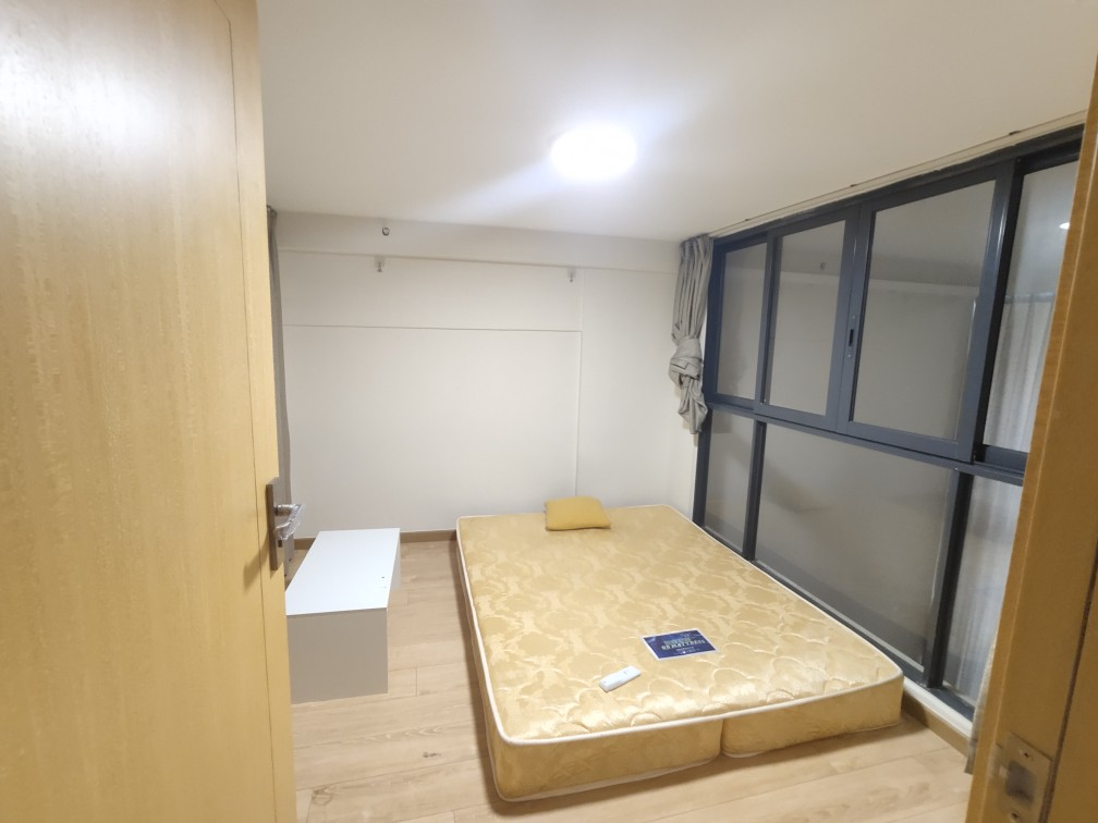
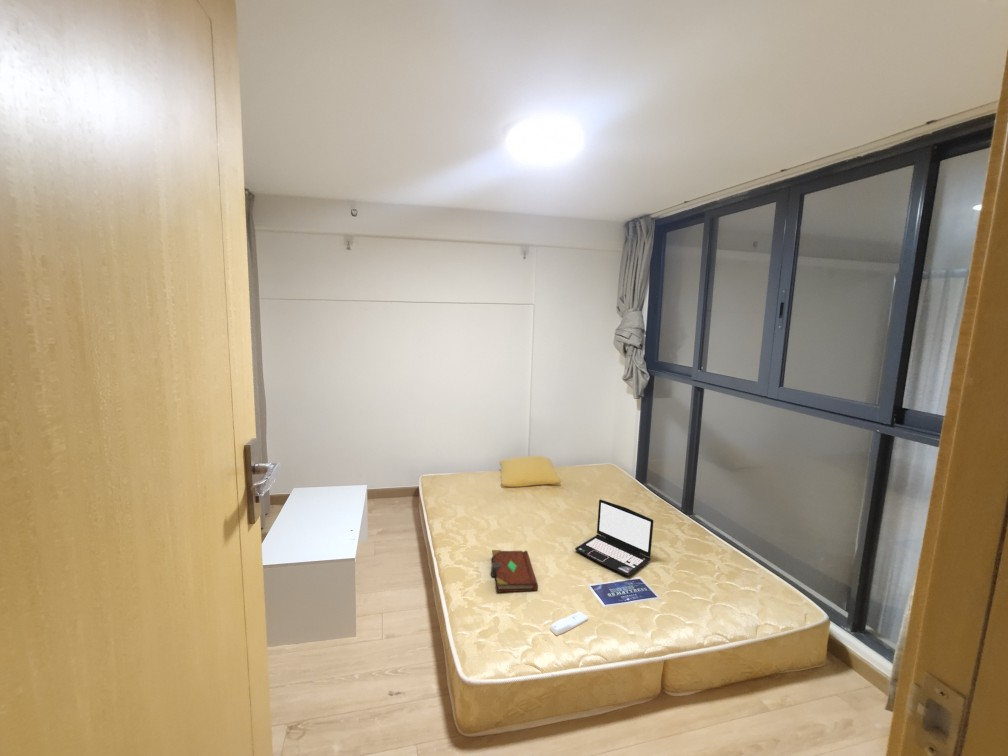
+ book [490,549,539,594]
+ laptop [574,499,655,577]
